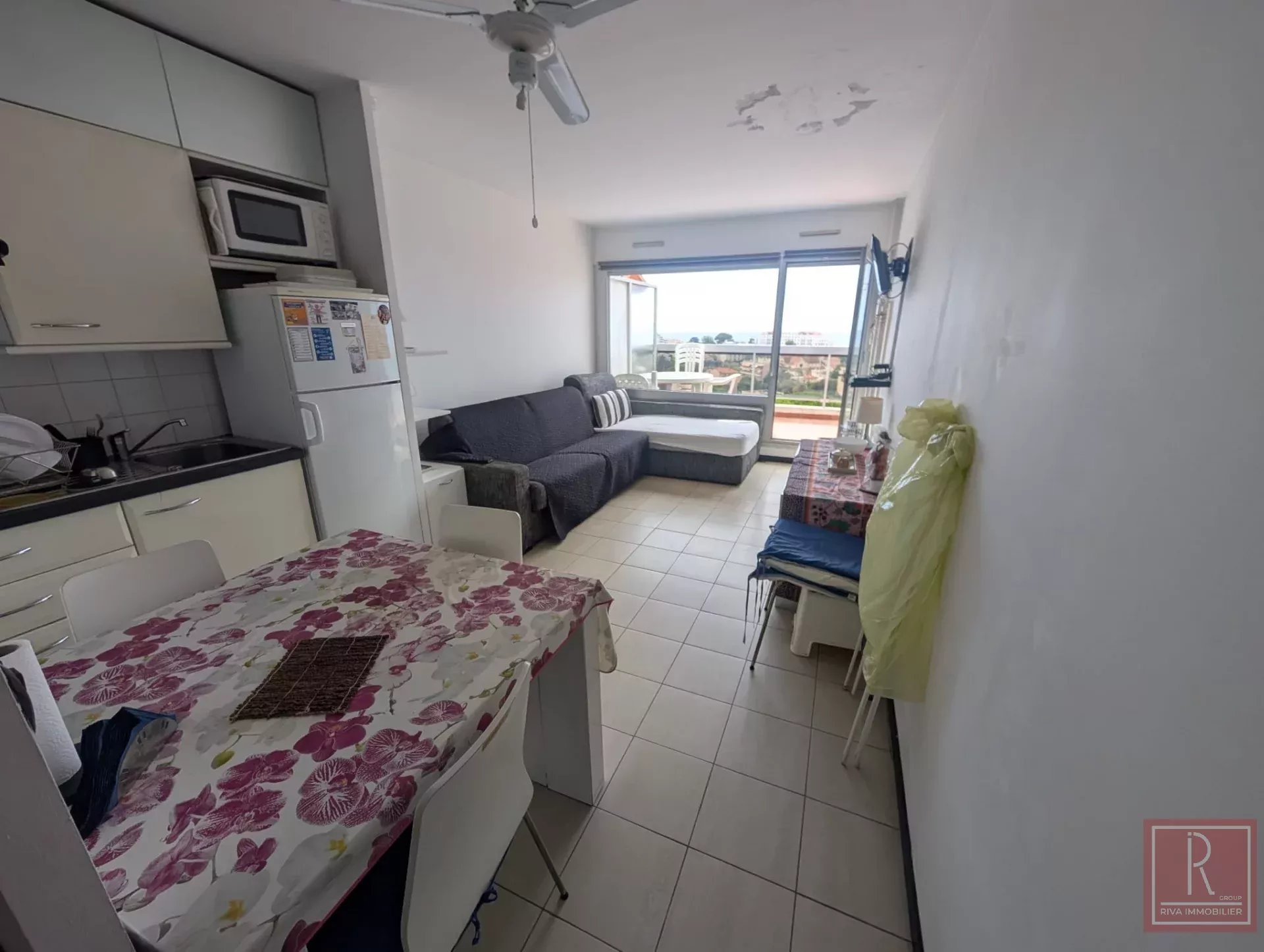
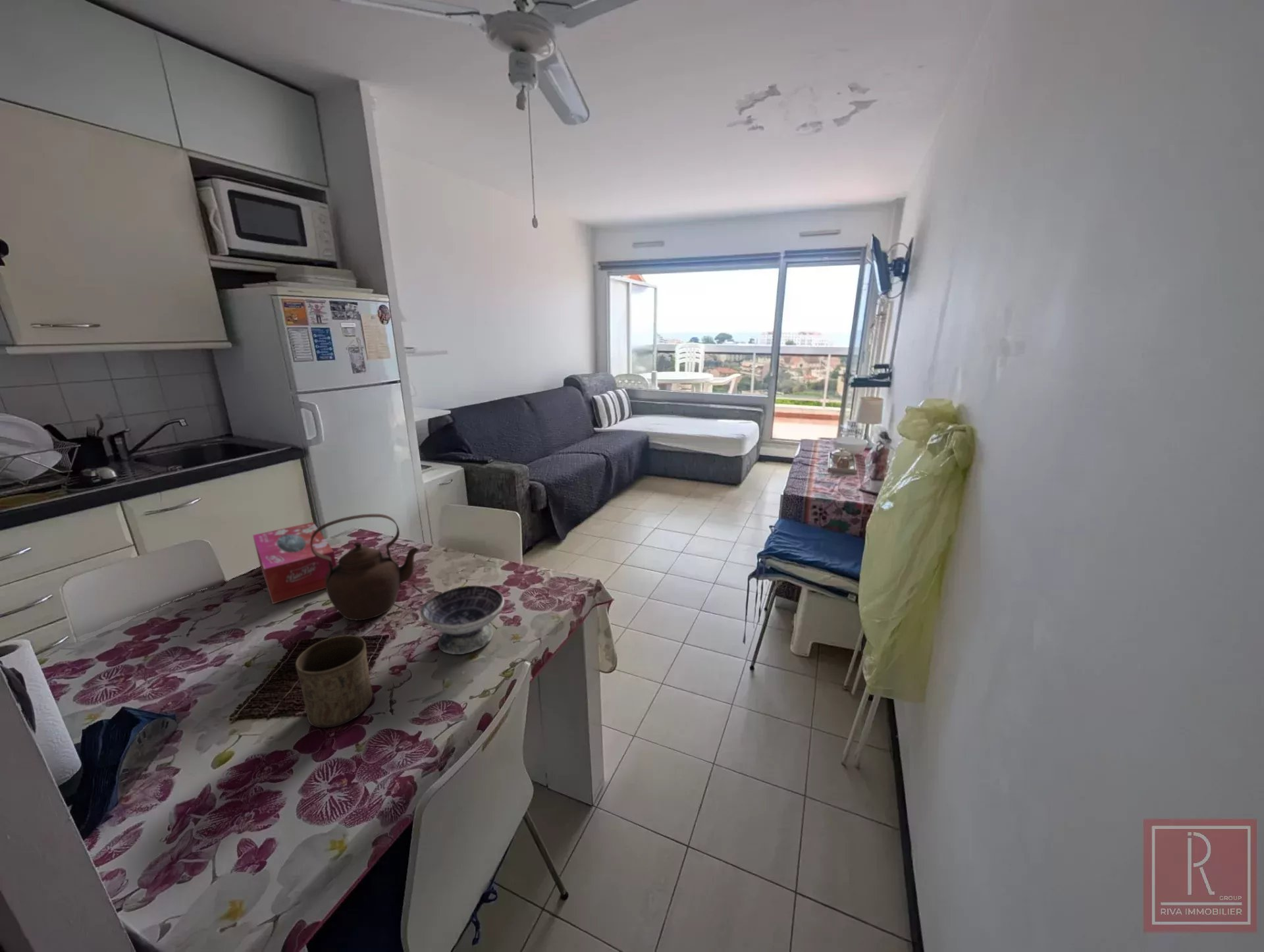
+ teapot [311,514,421,621]
+ bowl [419,585,505,655]
+ tissue box [252,521,337,604]
+ cup [295,634,373,728]
